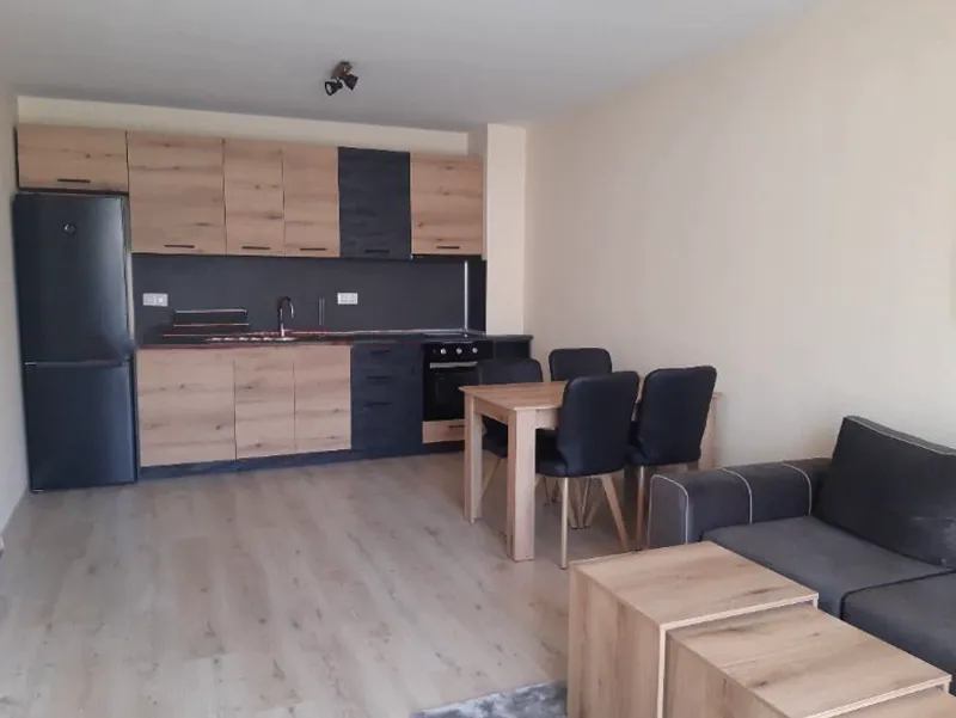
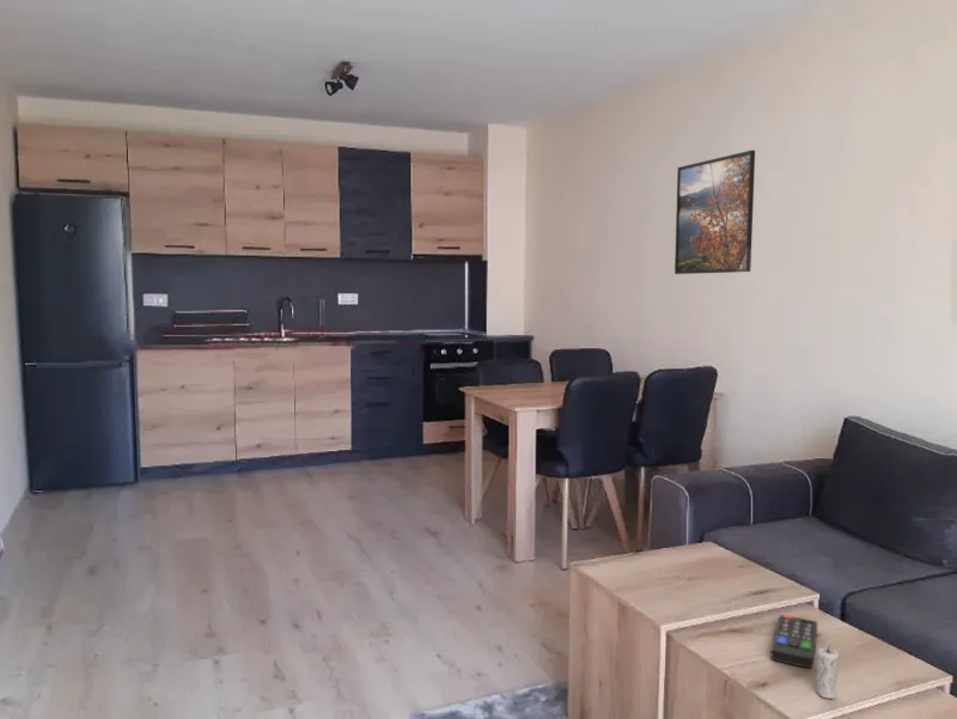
+ candle [816,641,840,700]
+ remote control [770,614,818,669]
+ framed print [673,148,756,275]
